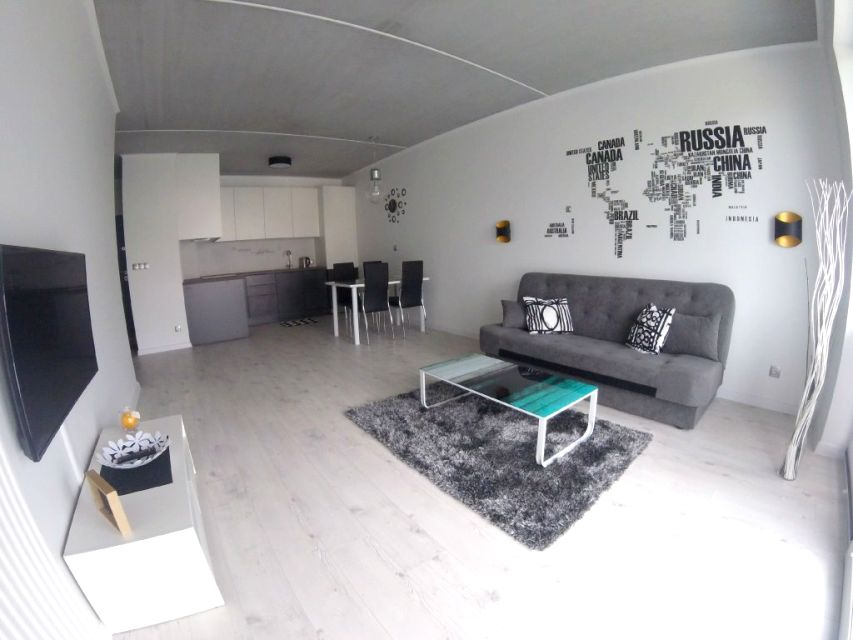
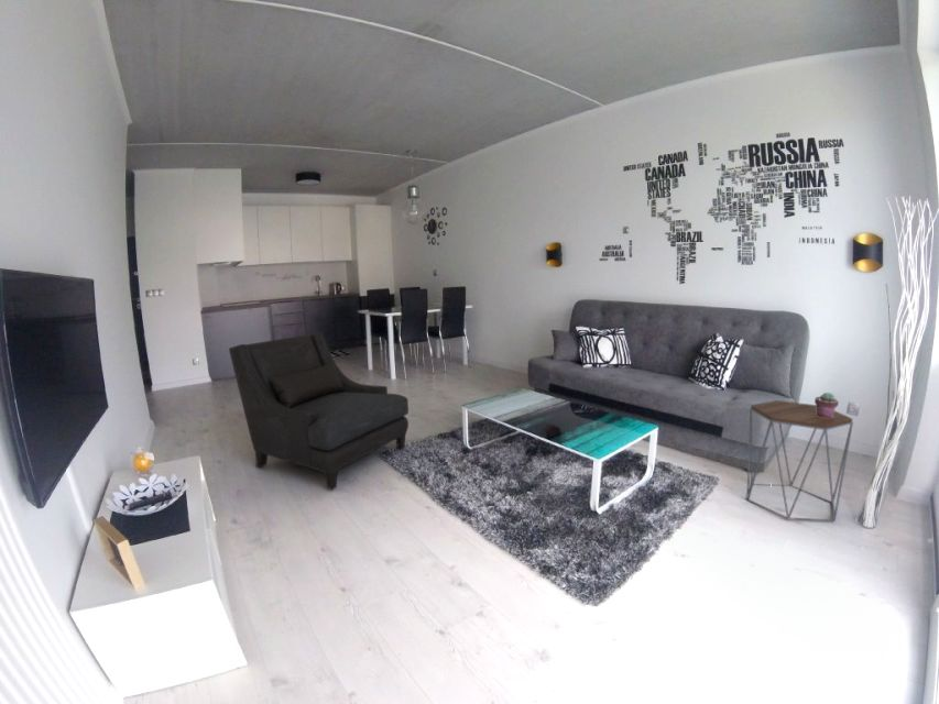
+ armchair [228,331,410,491]
+ side table [745,399,854,522]
+ potted succulent [814,392,840,418]
